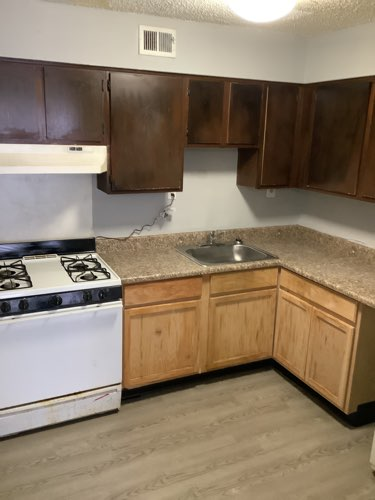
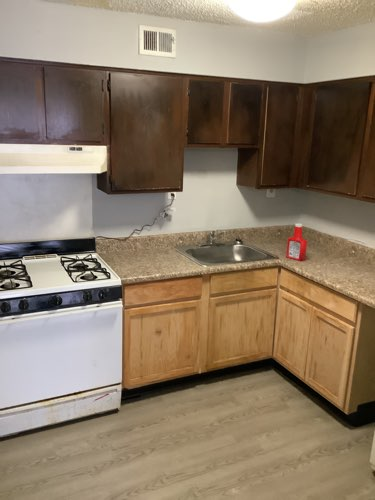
+ soap bottle [285,222,308,262]
